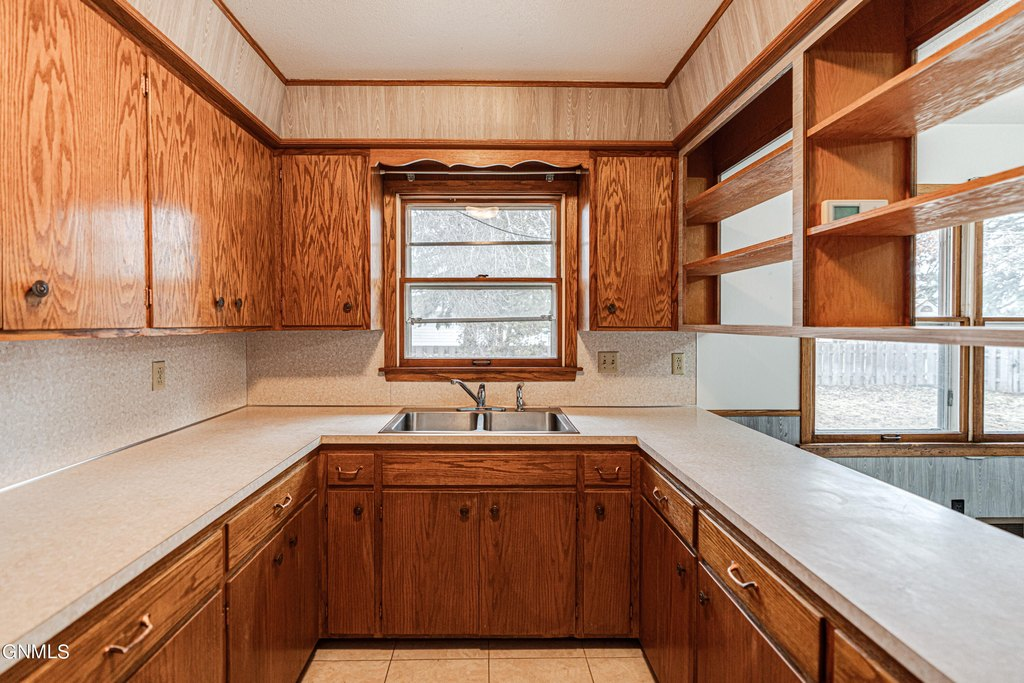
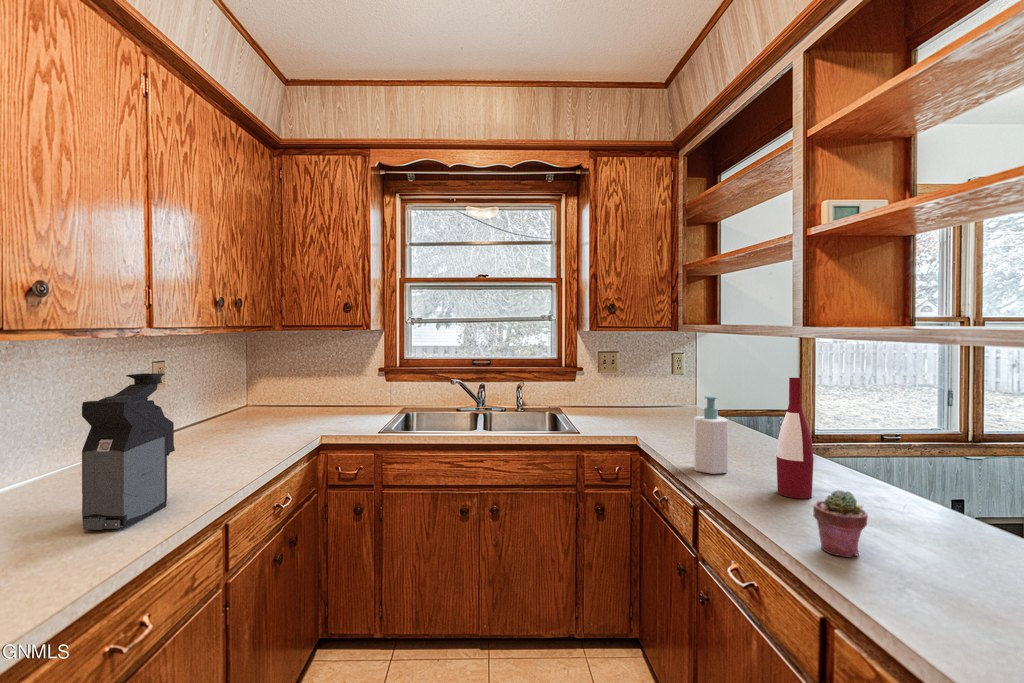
+ alcohol [775,377,814,499]
+ coffee maker [81,372,176,531]
+ potted succulent [812,489,869,558]
+ soap bottle [693,395,729,475]
